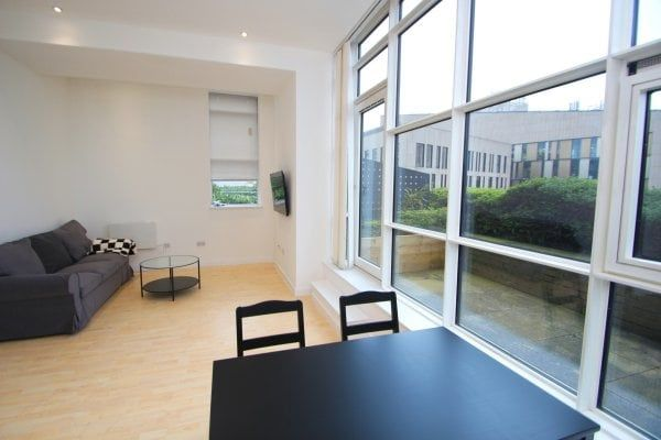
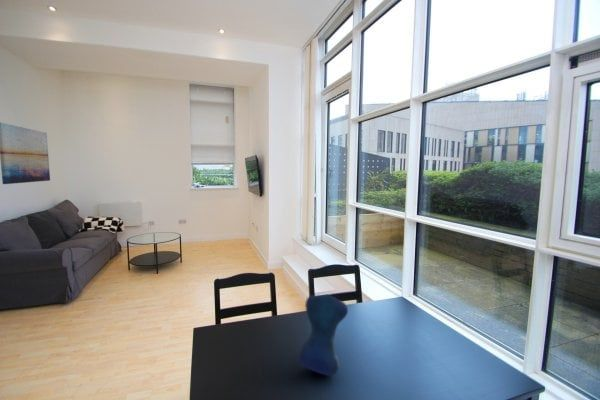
+ vase [297,294,349,376]
+ wall art [0,121,51,185]
